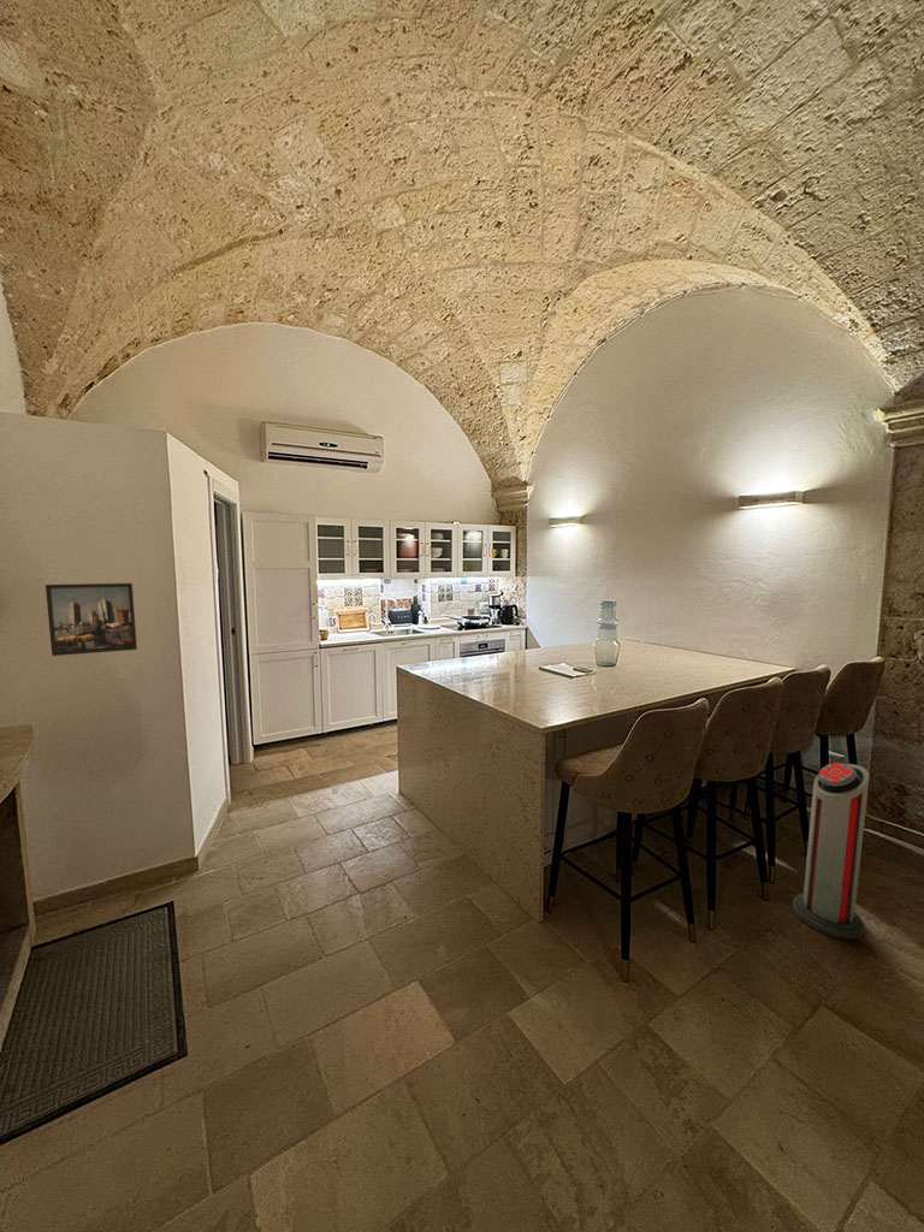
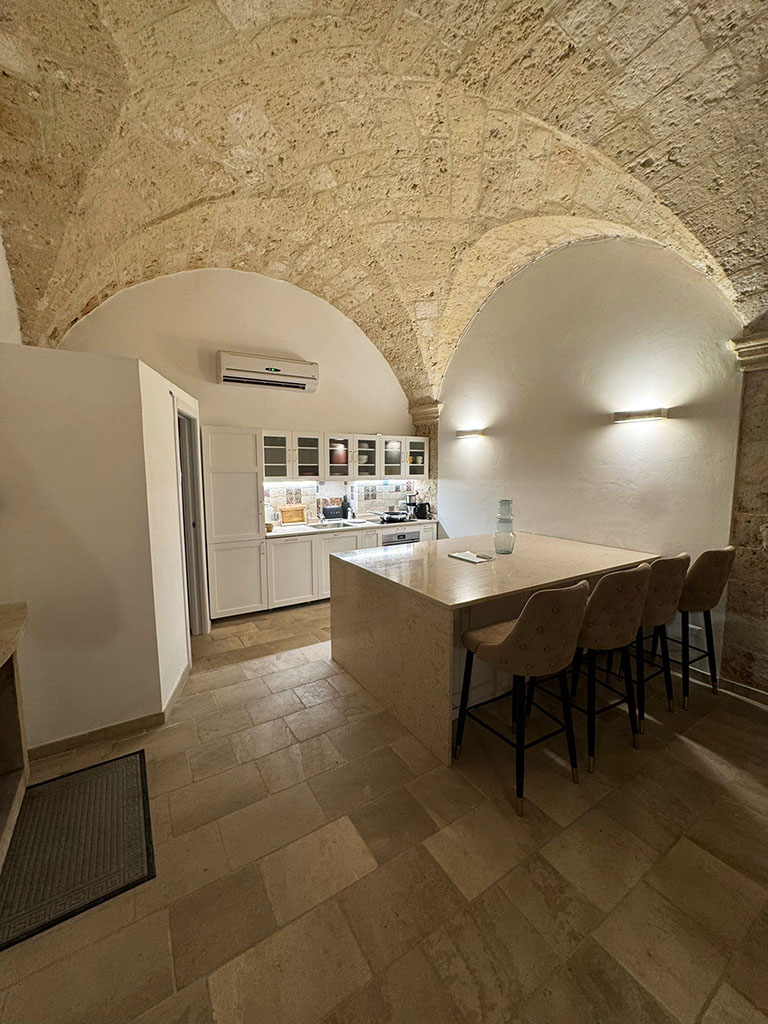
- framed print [45,582,138,657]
- air purifier [792,762,870,941]
